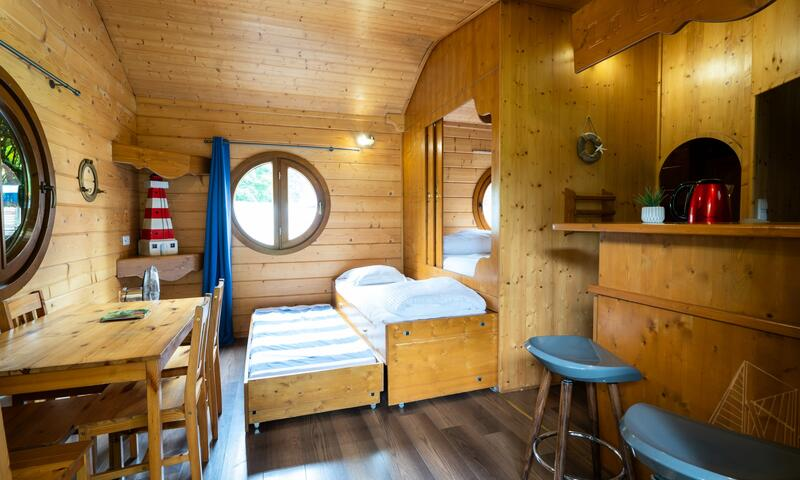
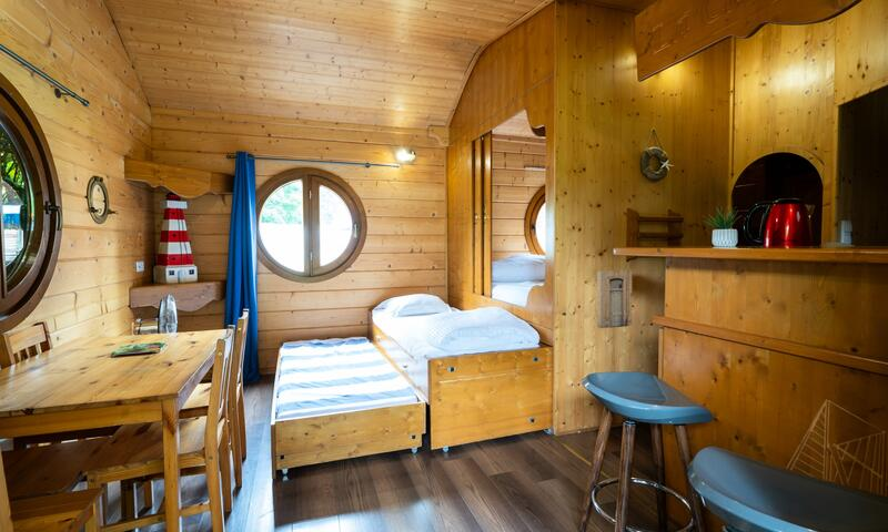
+ wall art [596,269,633,329]
